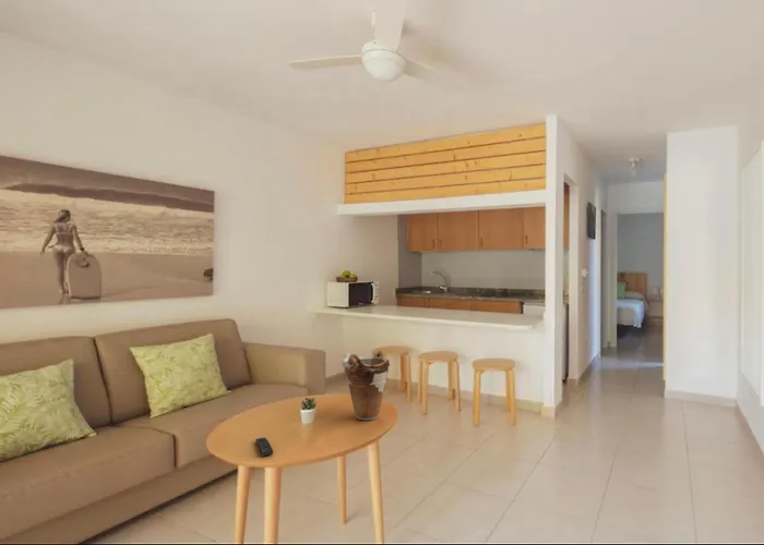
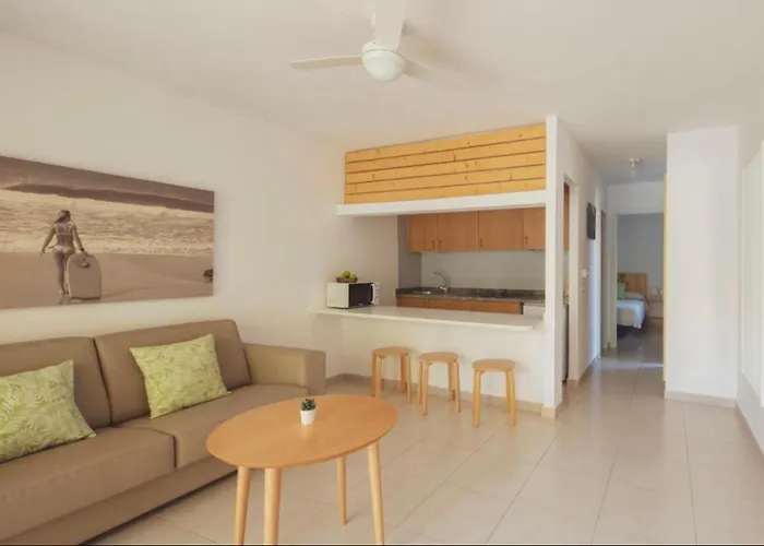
- remote control [254,436,274,457]
- vase [342,350,391,421]
